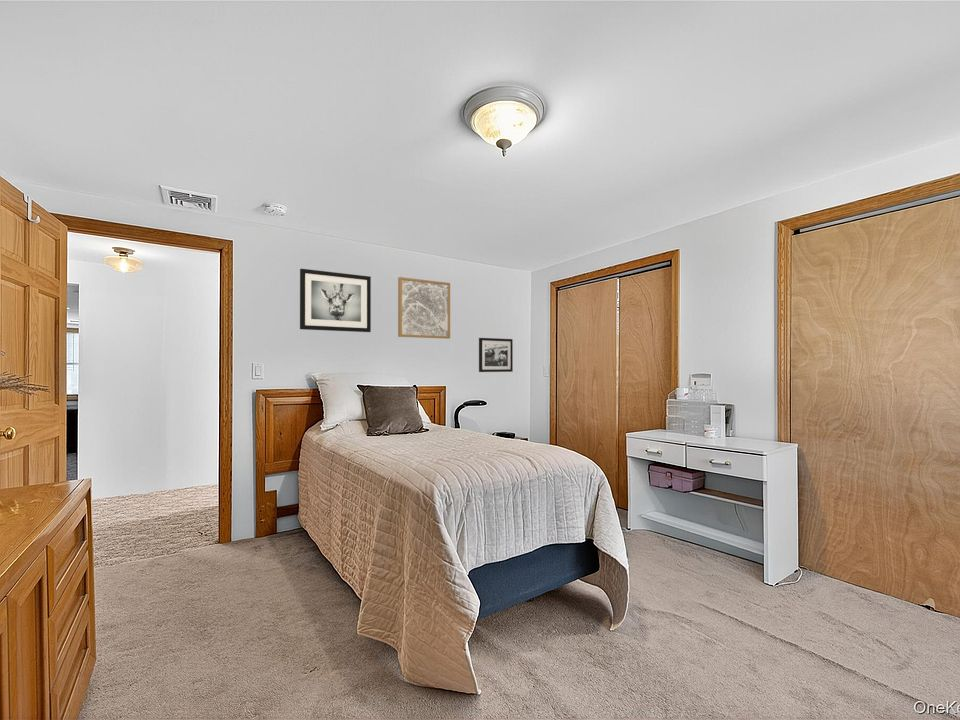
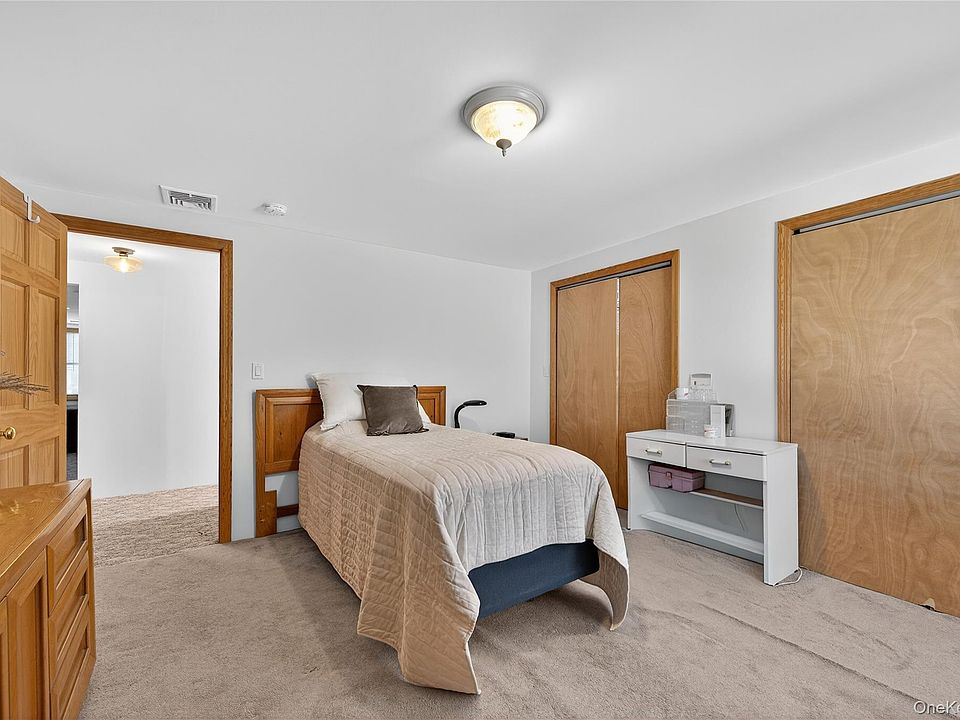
- wall art [299,268,372,333]
- picture frame [478,337,514,373]
- wall art [397,276,451,340]
